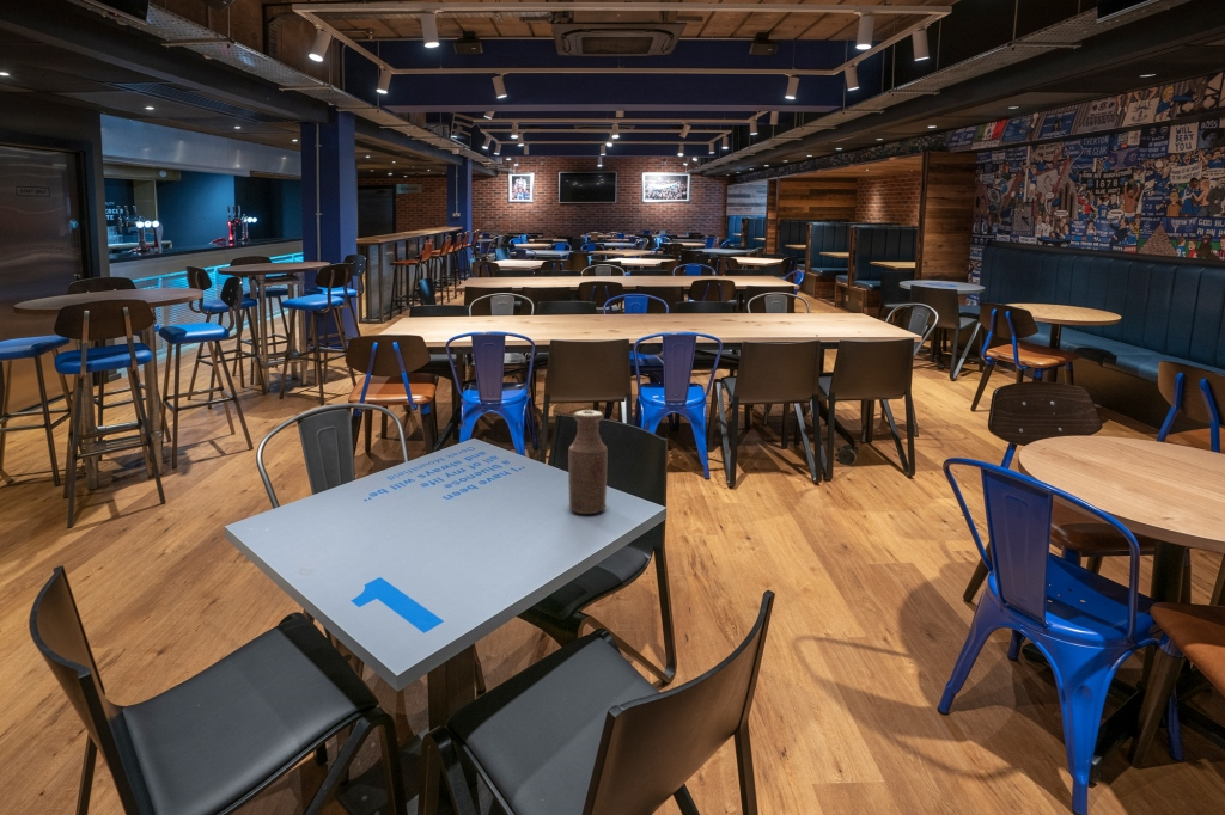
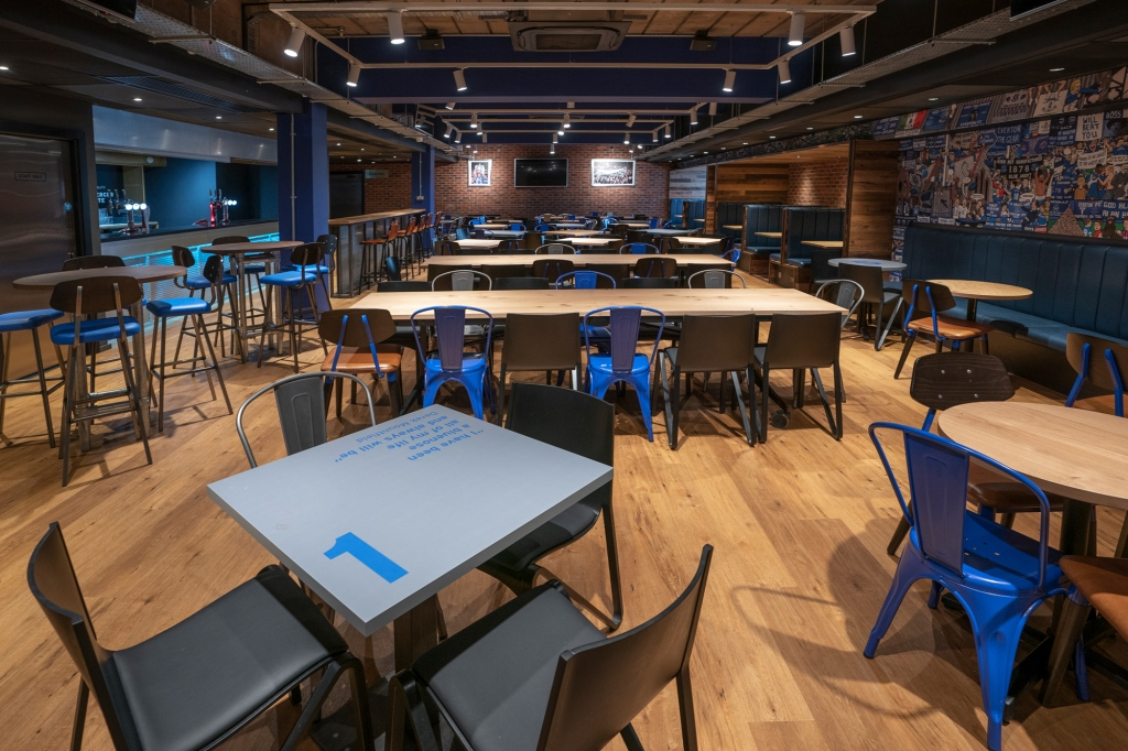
- bottle [567,409,609,515]
